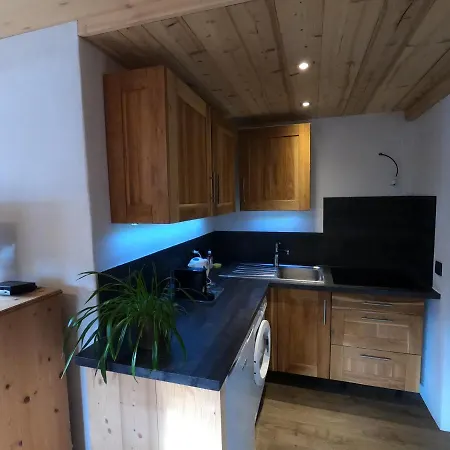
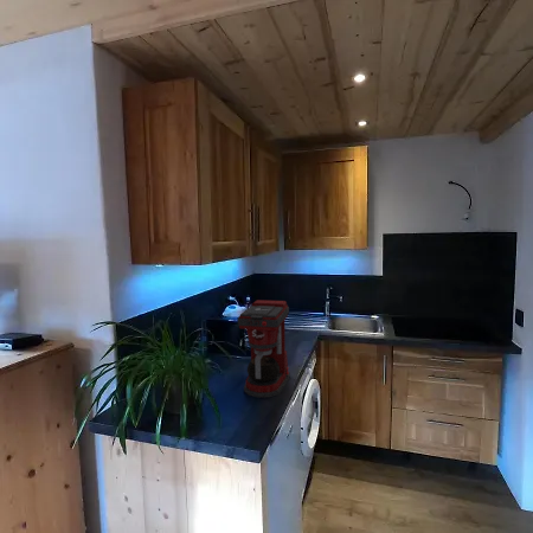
+ coffee maker [237,298,291,399]
